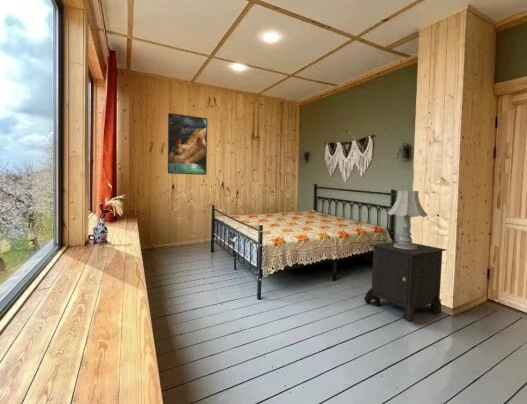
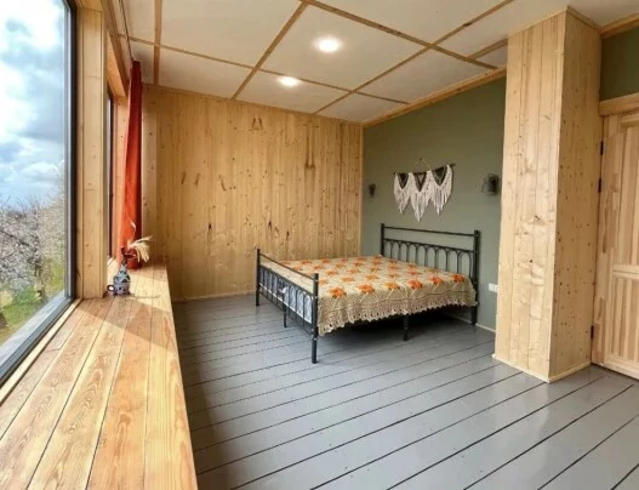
- table lamp [387,190,428,249]
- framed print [167,112,208,176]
- nightstand [363,241,448,323]
